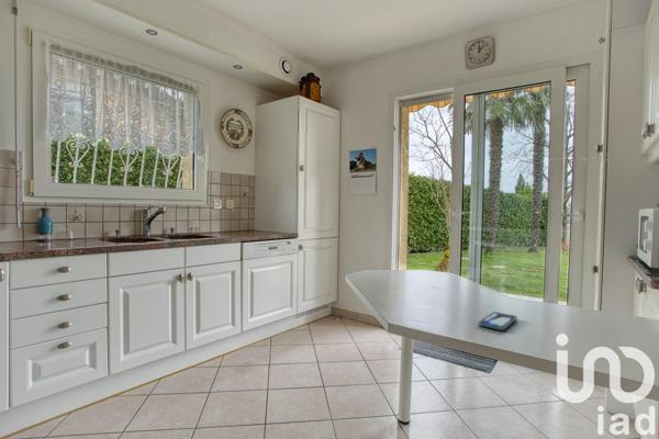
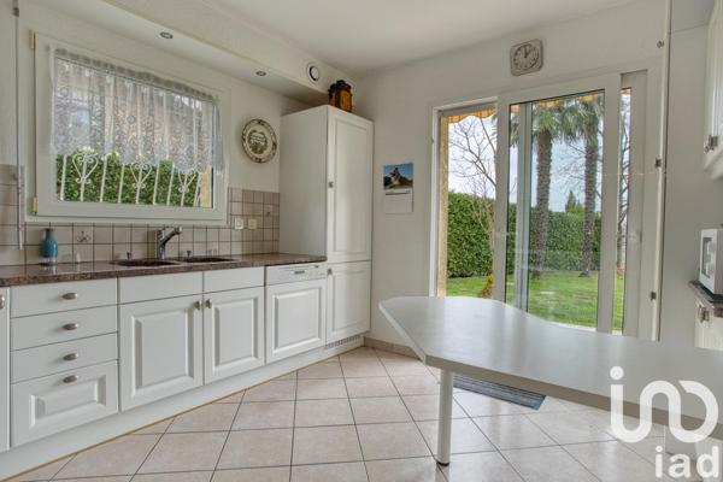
- smartphone [478,311,518,331]
